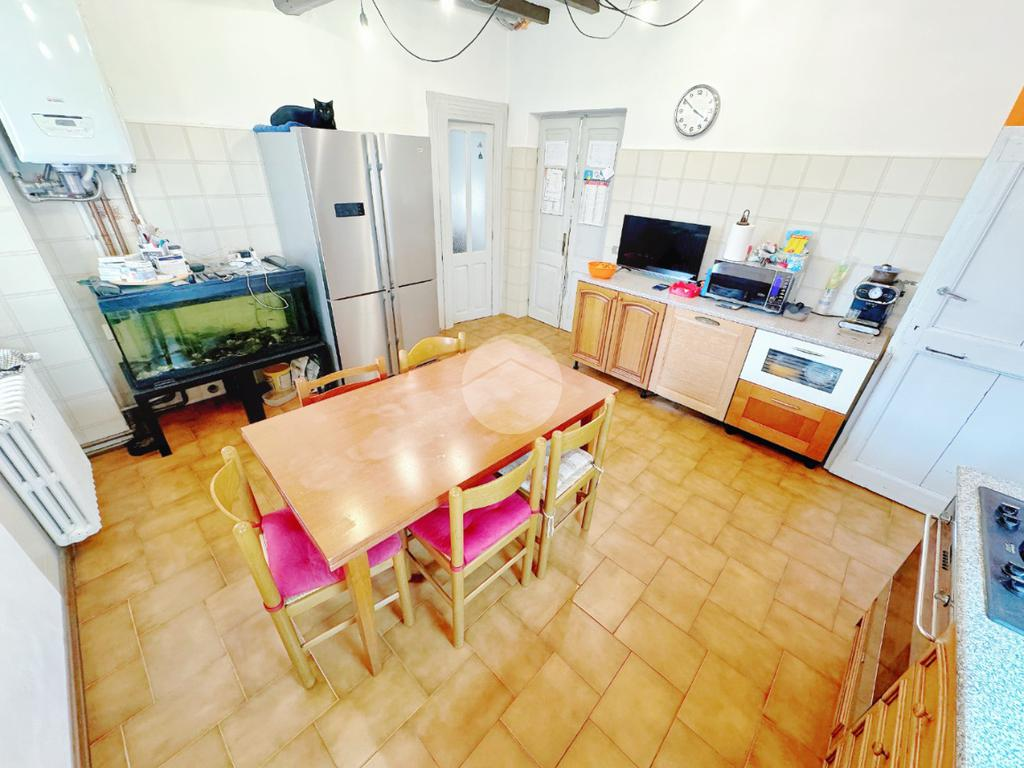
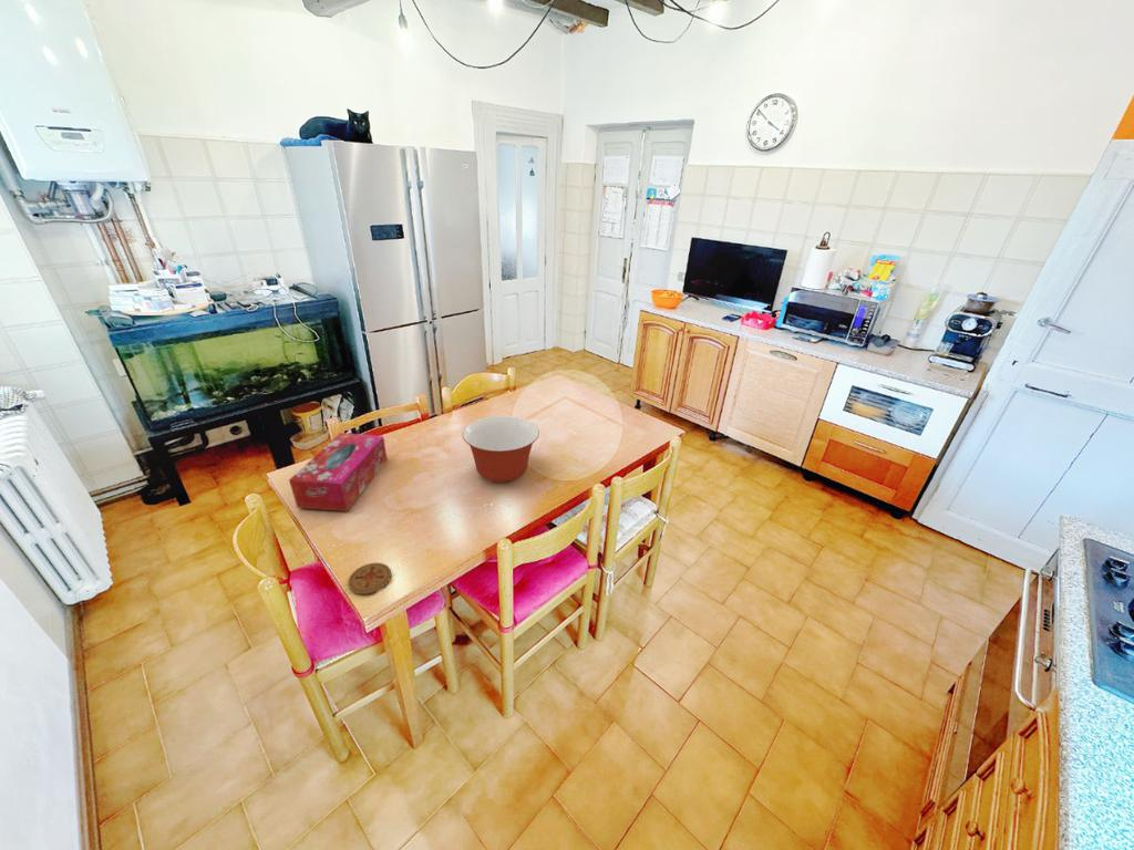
+ coaster [347,562,392,595]
+ tissue box [288,432,388,512]
+ mixing bowl [462,415,540,484]
